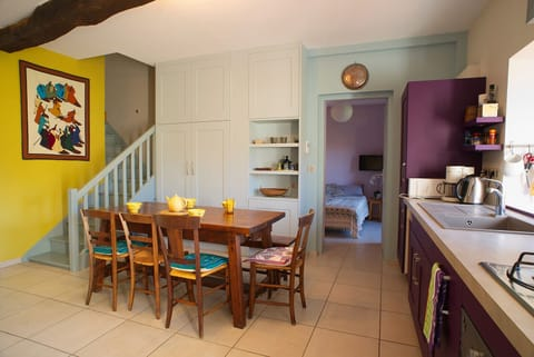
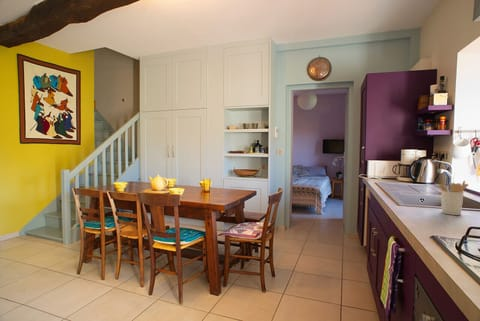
+ utensil holder [437,180,469,216]
